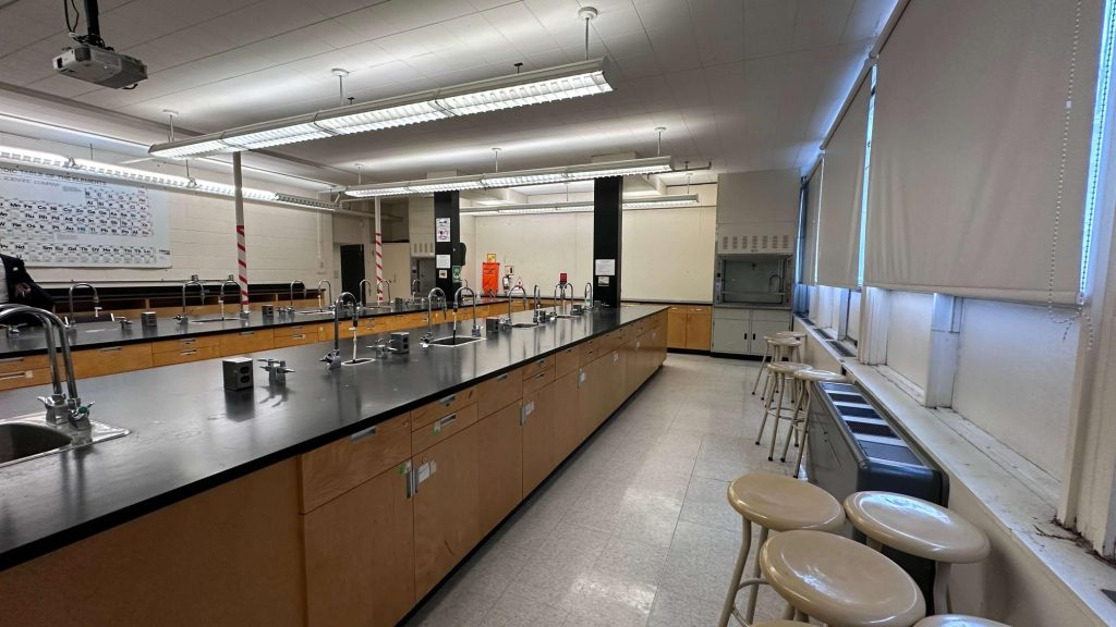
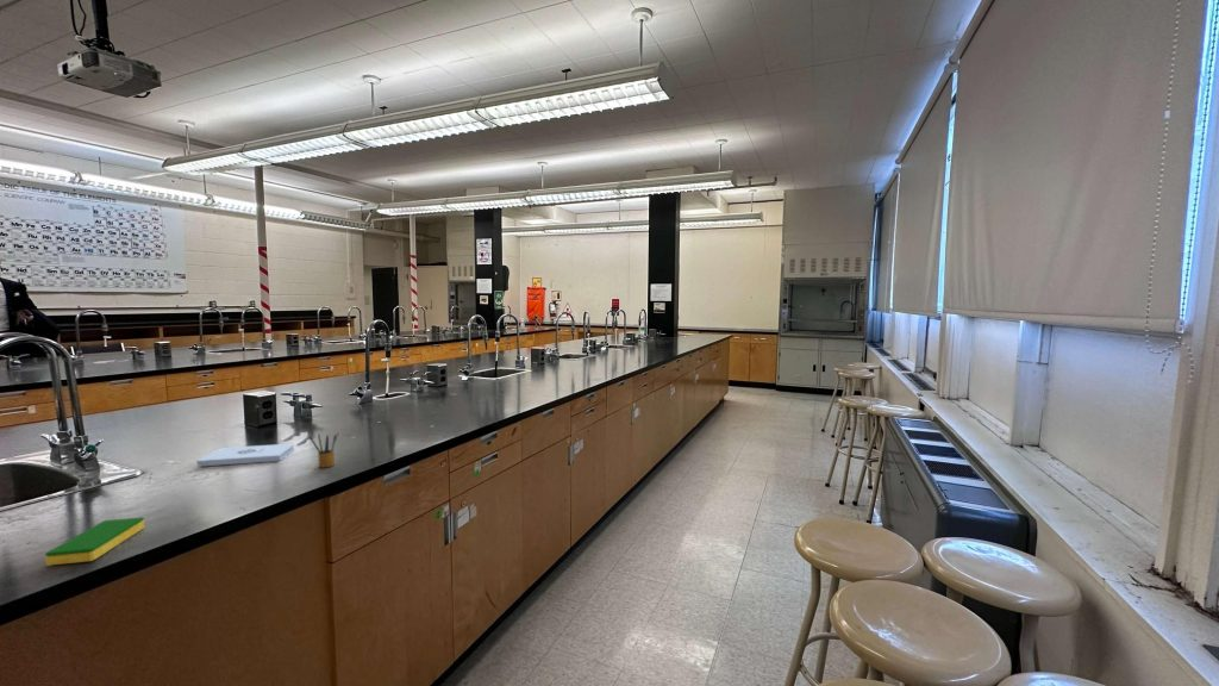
+ pencil box [308,432,339,468]
+ notepad [195,443,295,468]
+ dish sponge [44,516,145,567]
